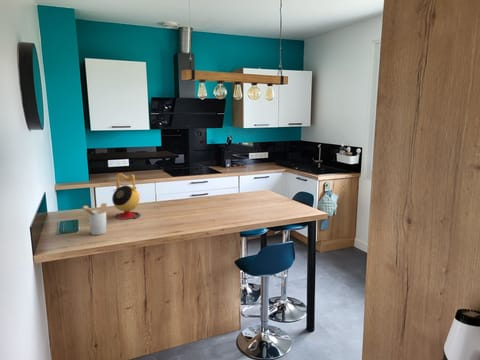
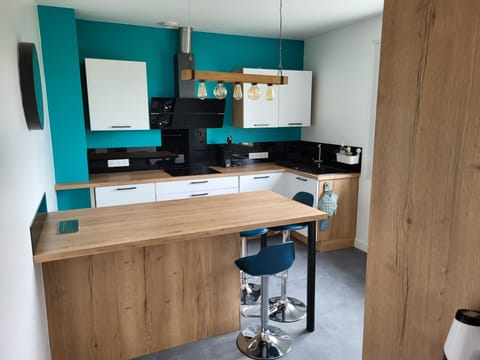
- utensil holder [81,202,108,236]
- kettle [111,173,142,220]
